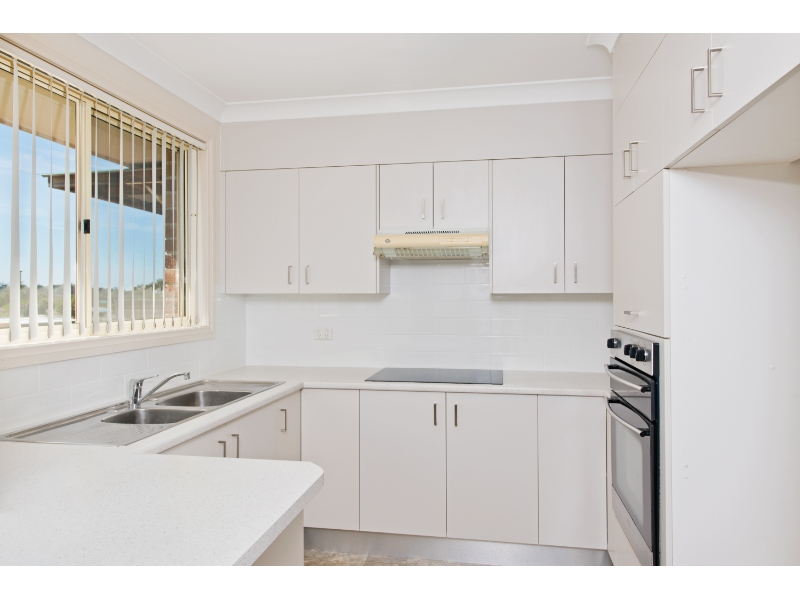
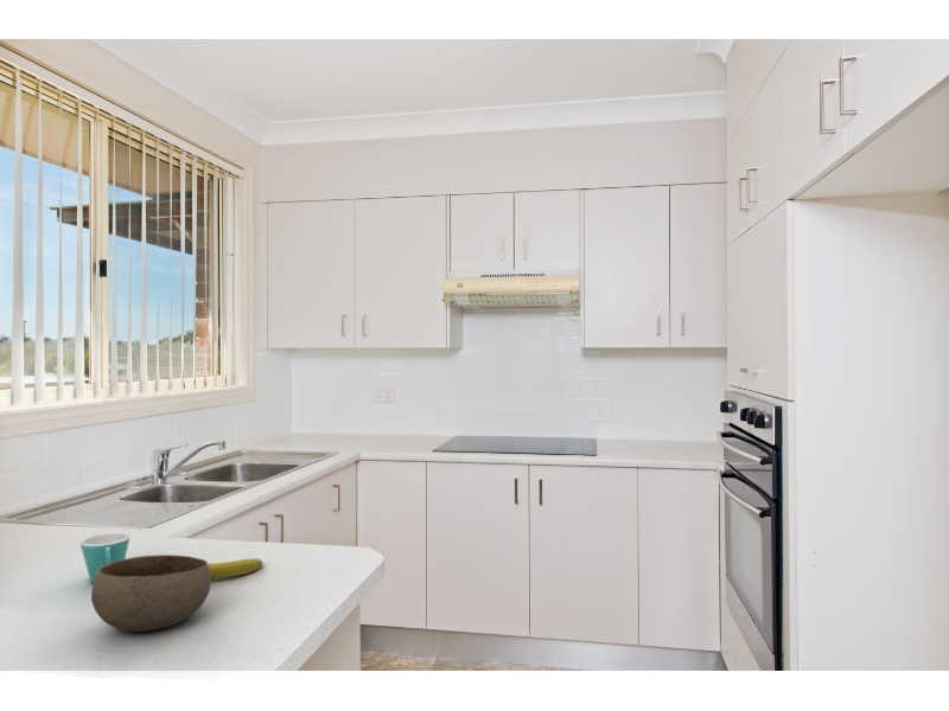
+ bowl [90,553,212,633]
+ banana [208,557,263,579]
+ mug [79,532,130,584]
